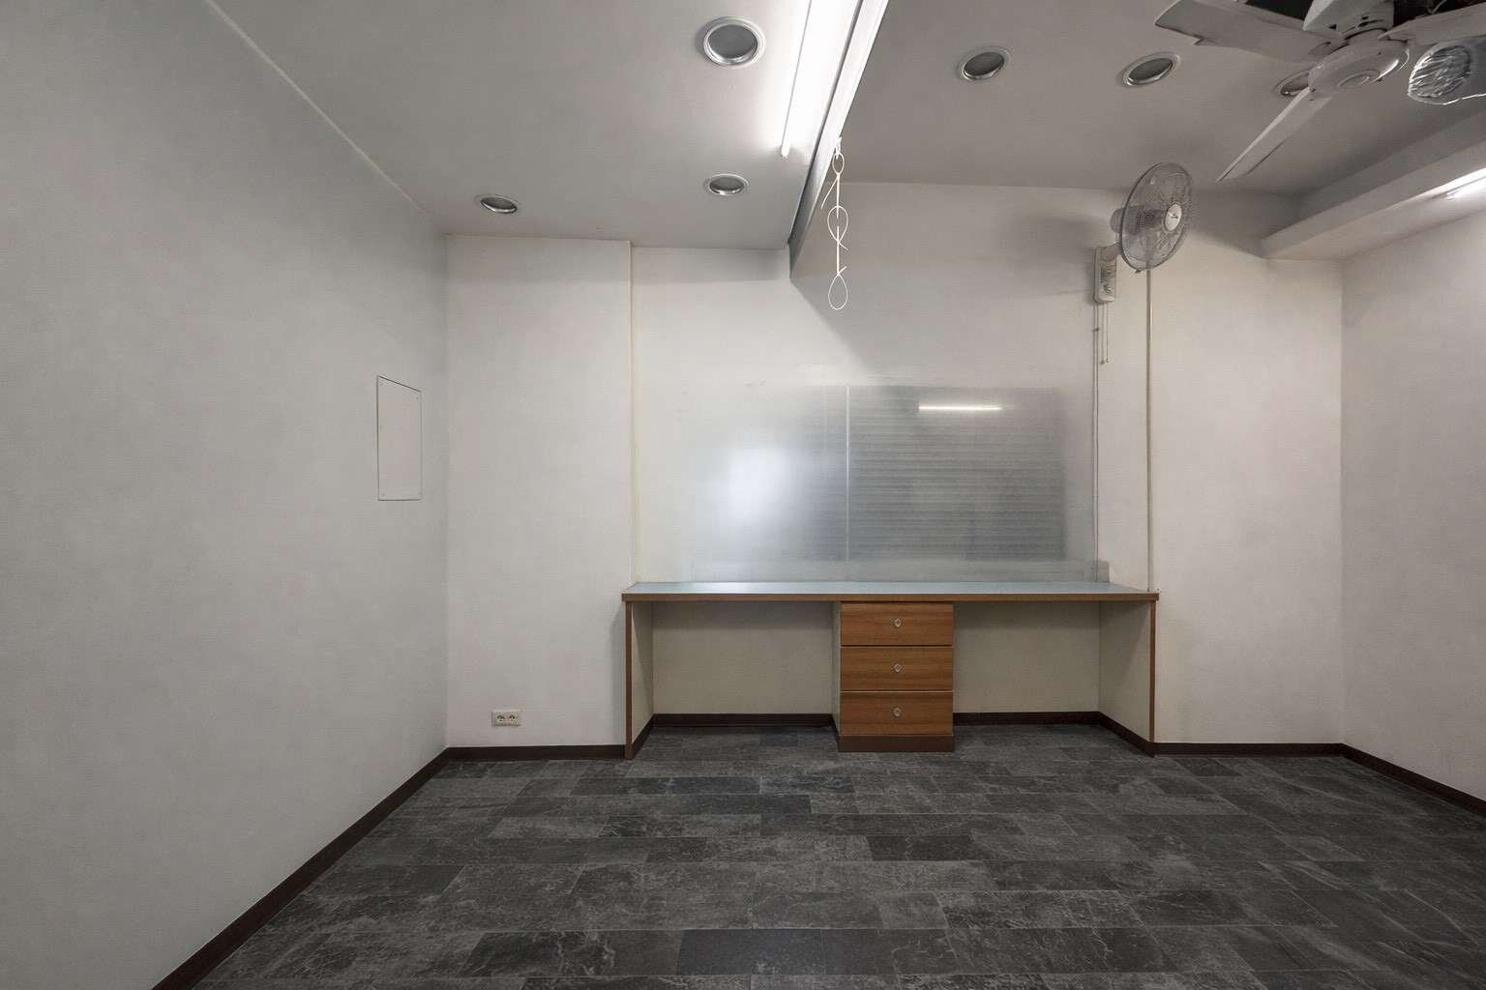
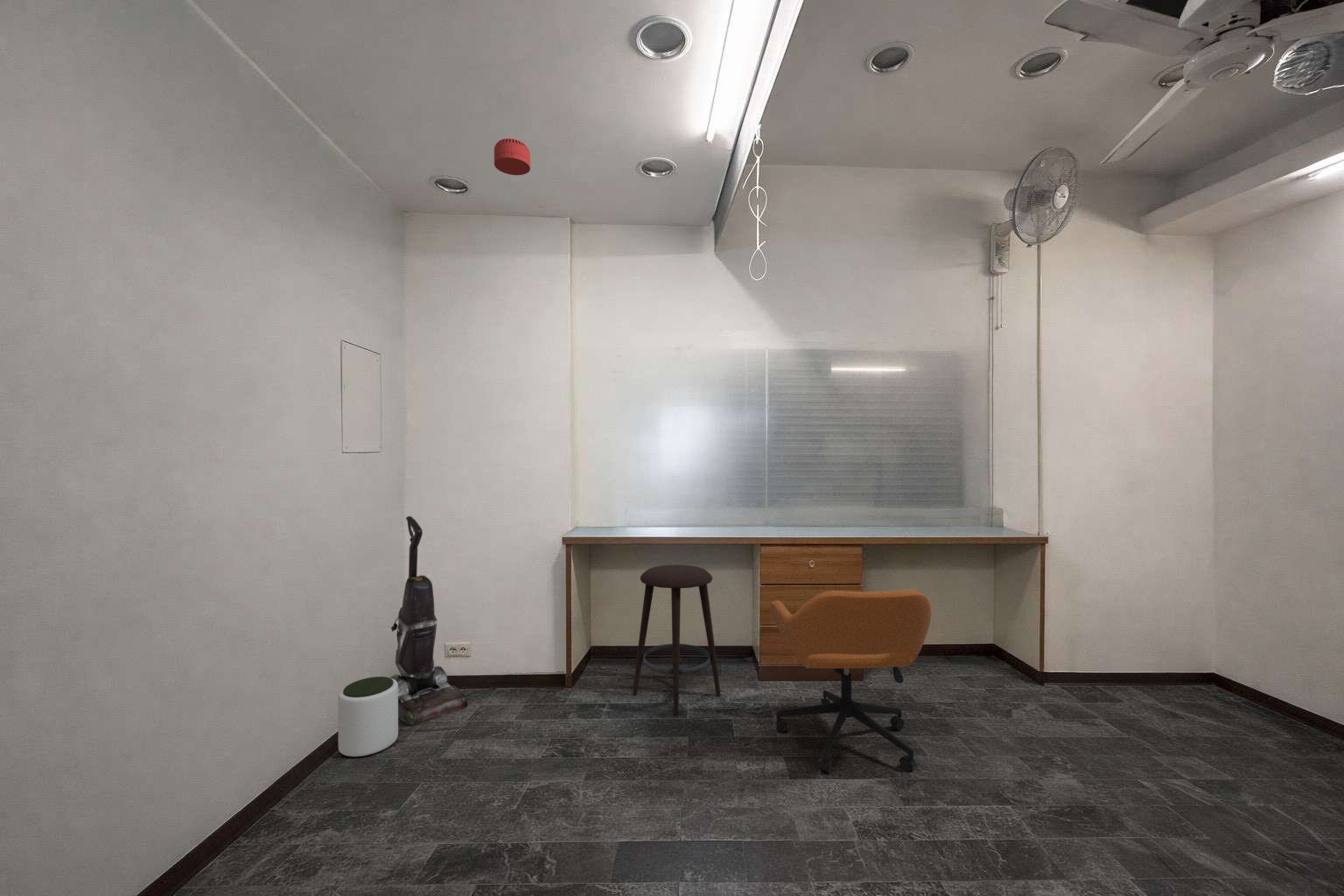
+ office chair [769,589,932,774]
+ stool [632,563,721,717]
+ vacuum cleaner [389,515,468,727]
+ smoke detector [493,137,531,176]
+ plant pot [337,676,399,758]
